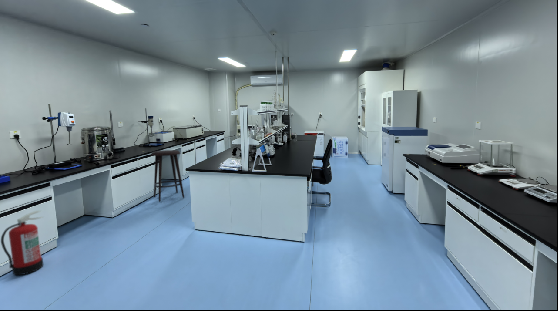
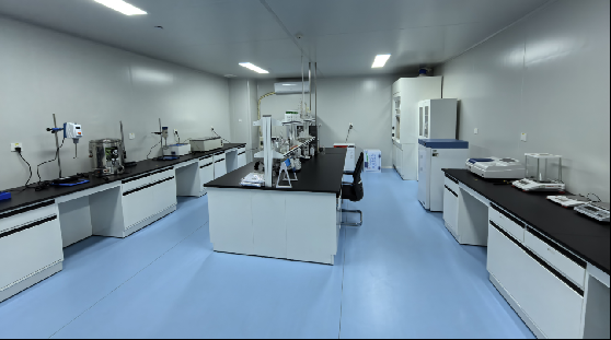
- fire extinguisher [0,210,44,276]
- stool [150,149,185,203]
